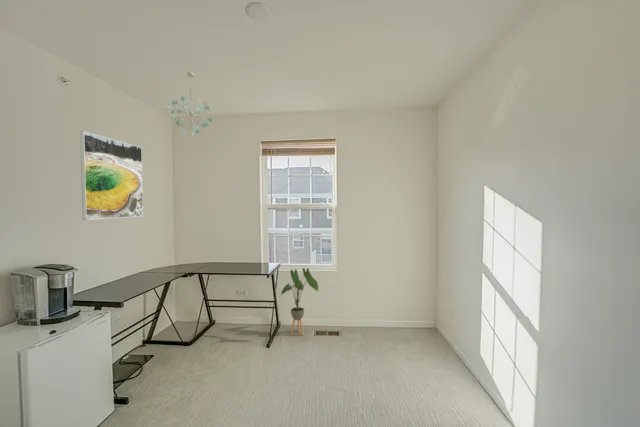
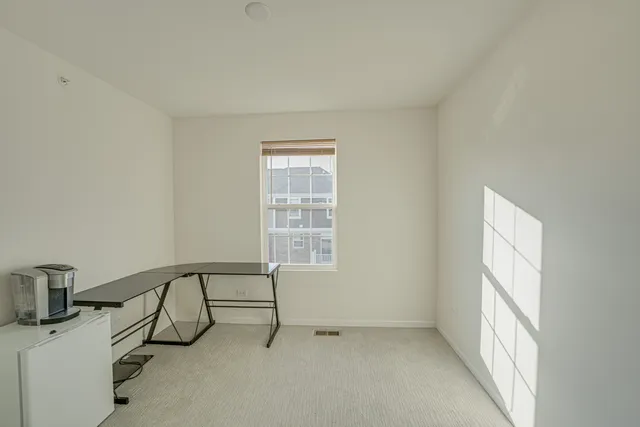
- ceiling light fixture [165,71,214,137]
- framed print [79,130,144,221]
- house plant [280,267,319,336]
